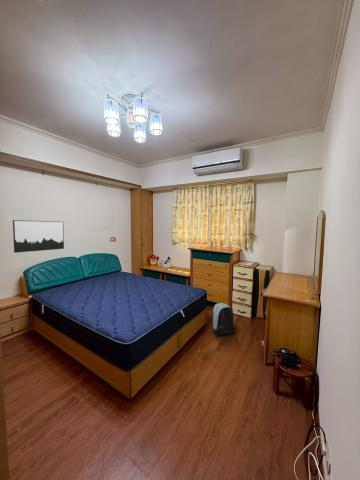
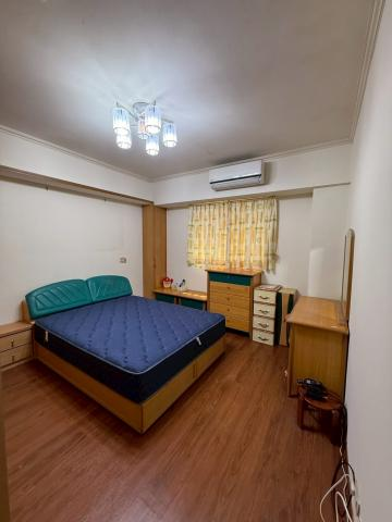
- wall art [12,219,65,254]
- backpack [212,302,238,336]
